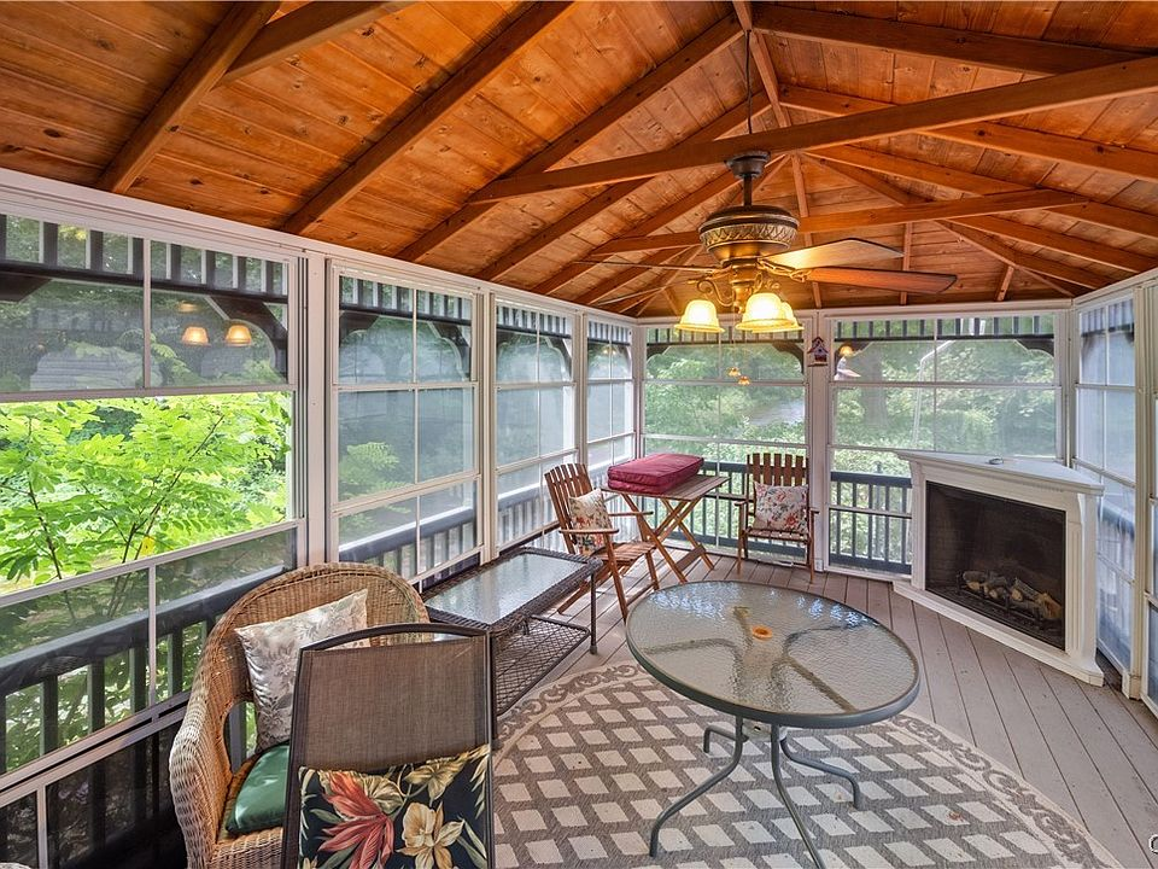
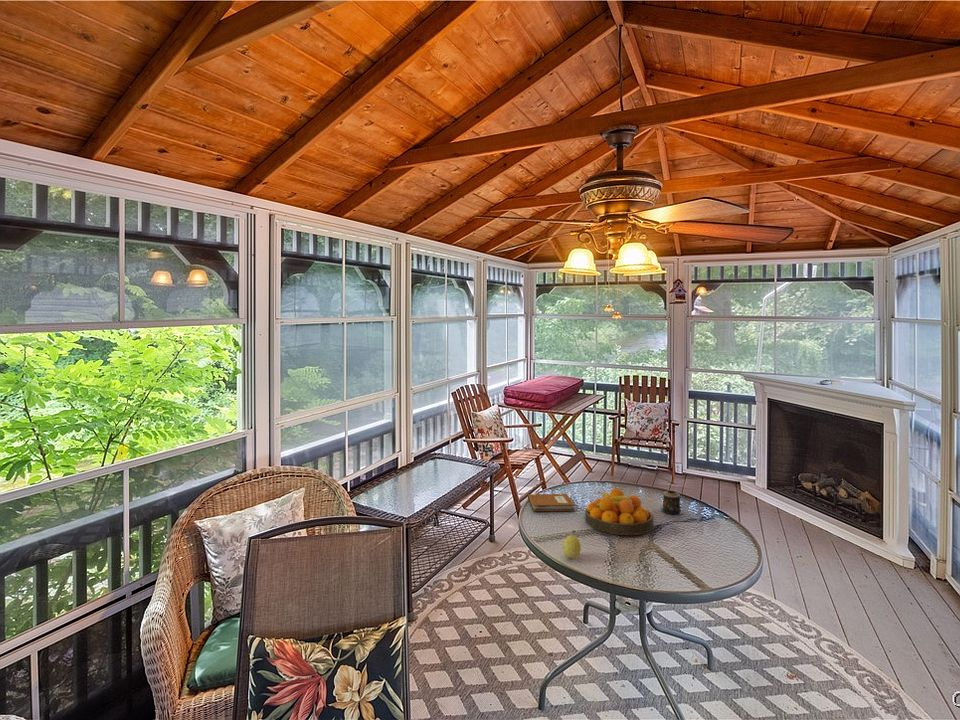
+ fruit bowl [584,488,655,536]
+ fruit [562,535,582,560]
+ candle [658,490,682,515]
+ notebook [527,493,576,512]
